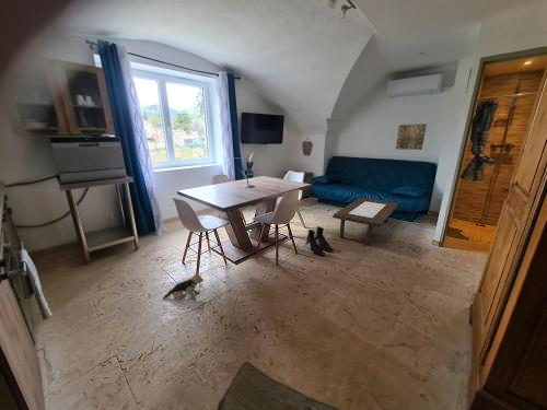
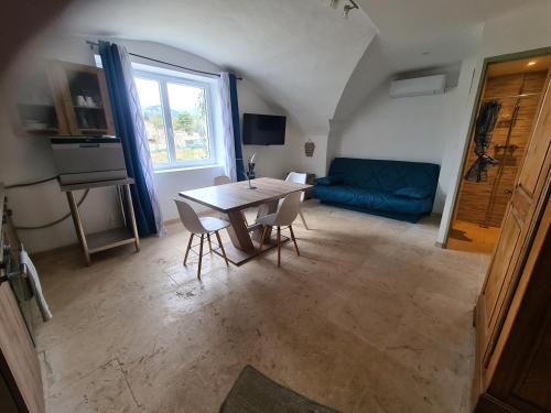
- coffee table [331,197,399,246]
- boots [304,225,334,257]
- wall art [395,122,428,151]
- plush toy [162,271,205,301]
